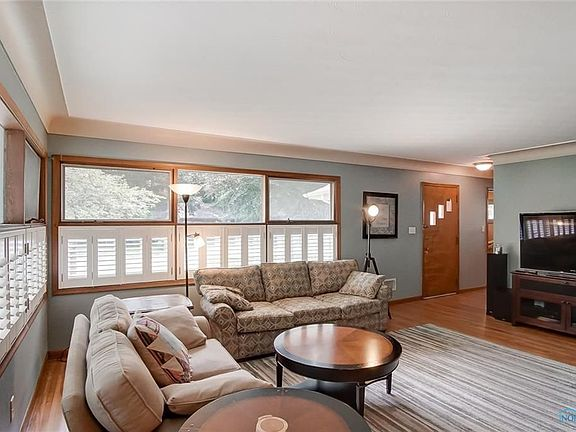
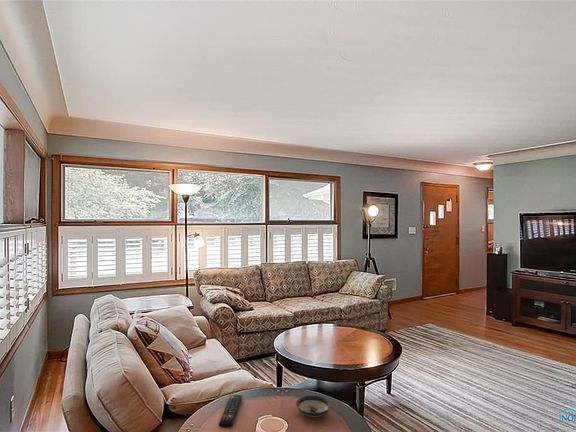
+ saucer [295,394,332,418]
+ remote control [218,394,243,429]
